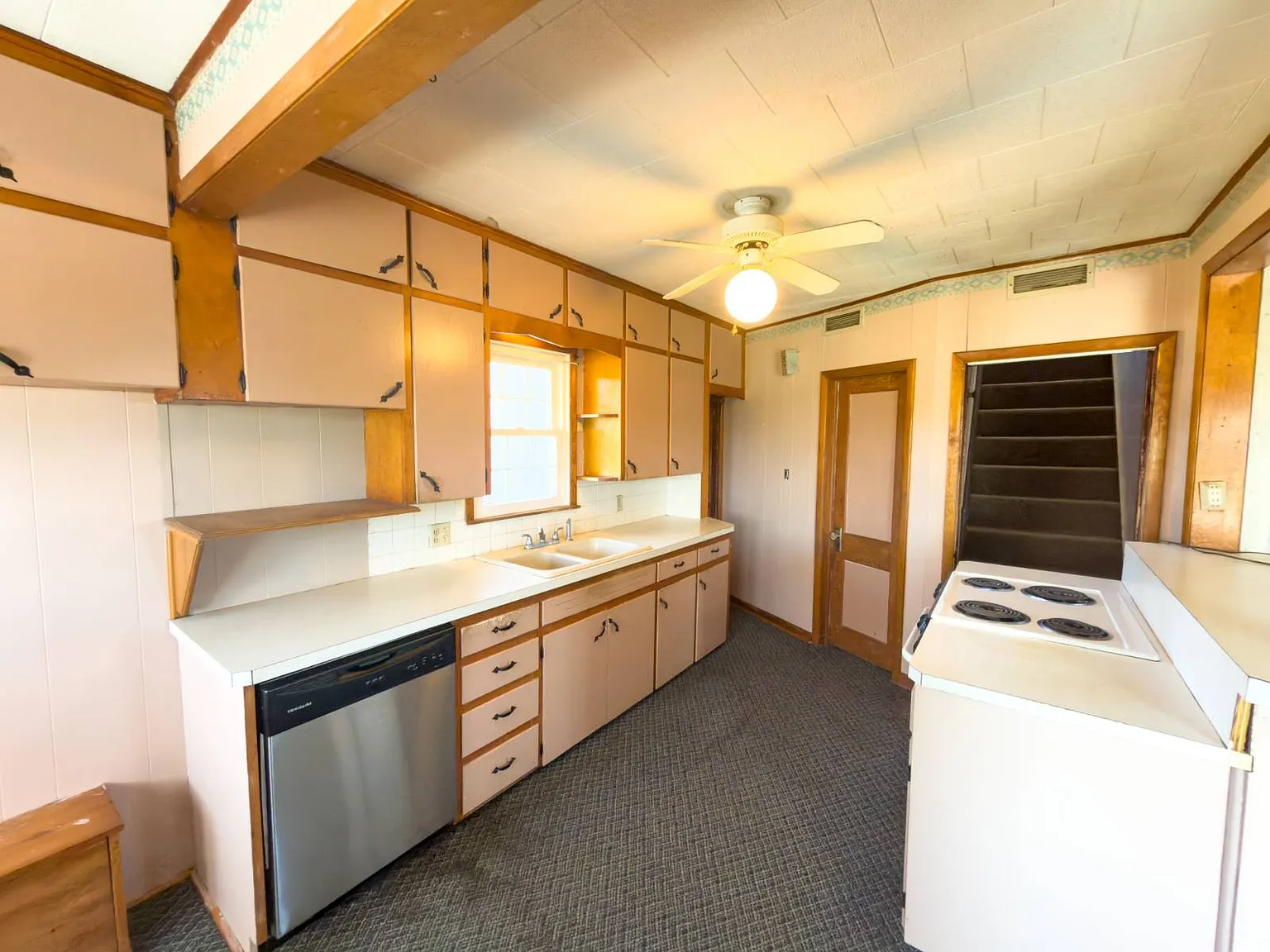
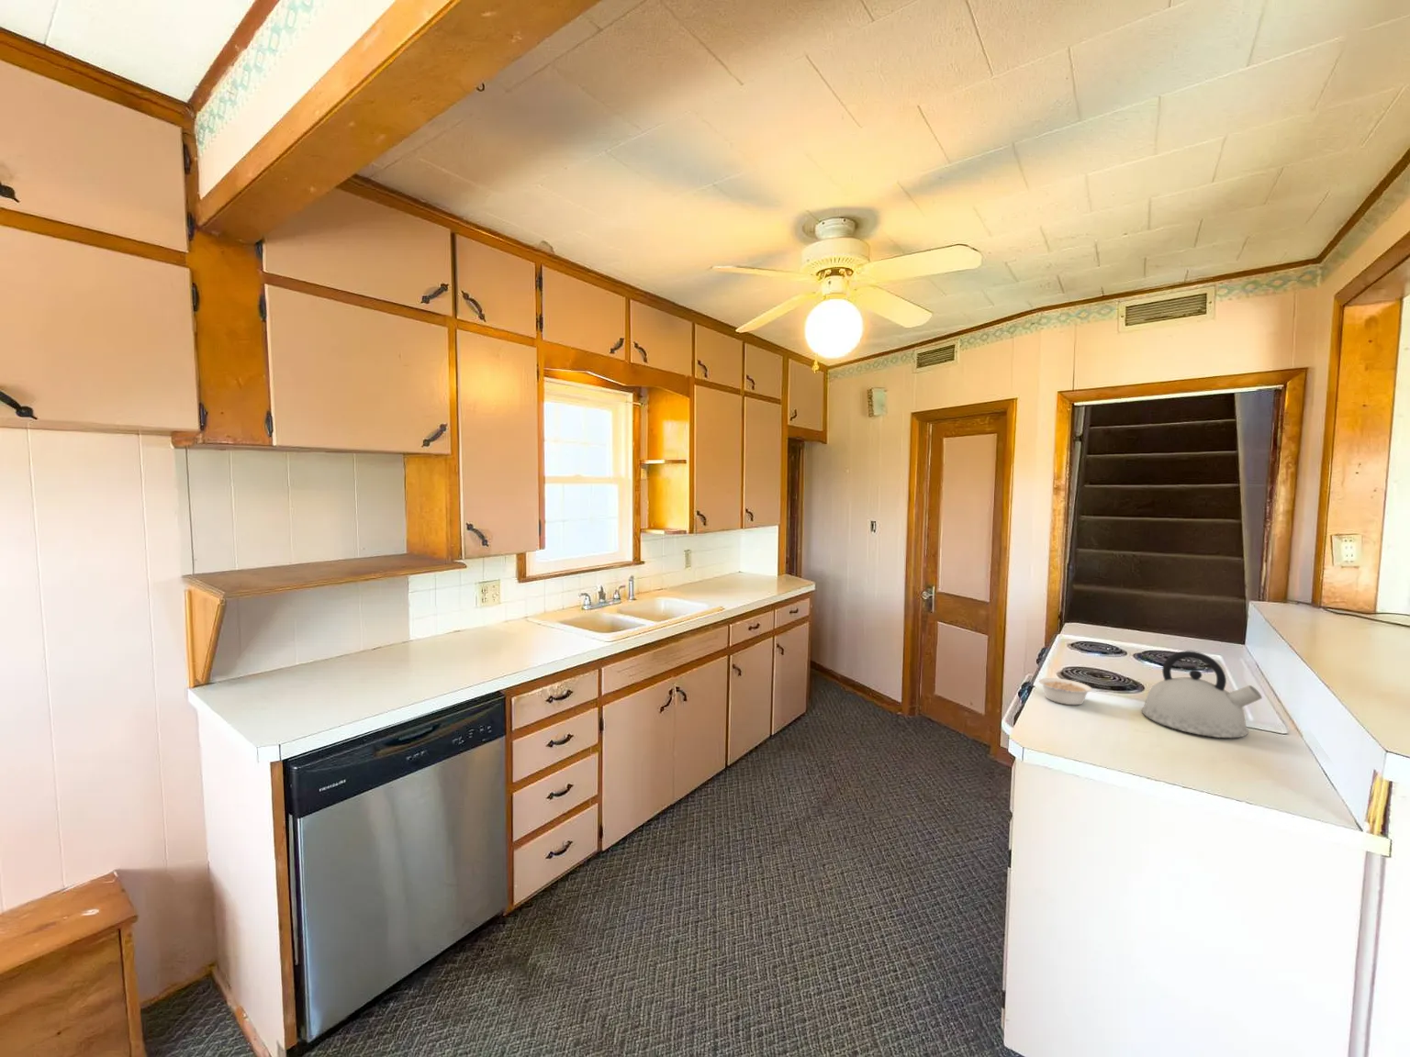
+ kettle [1141,650,1263,738]
+ legume [1038,677,1097,705]
